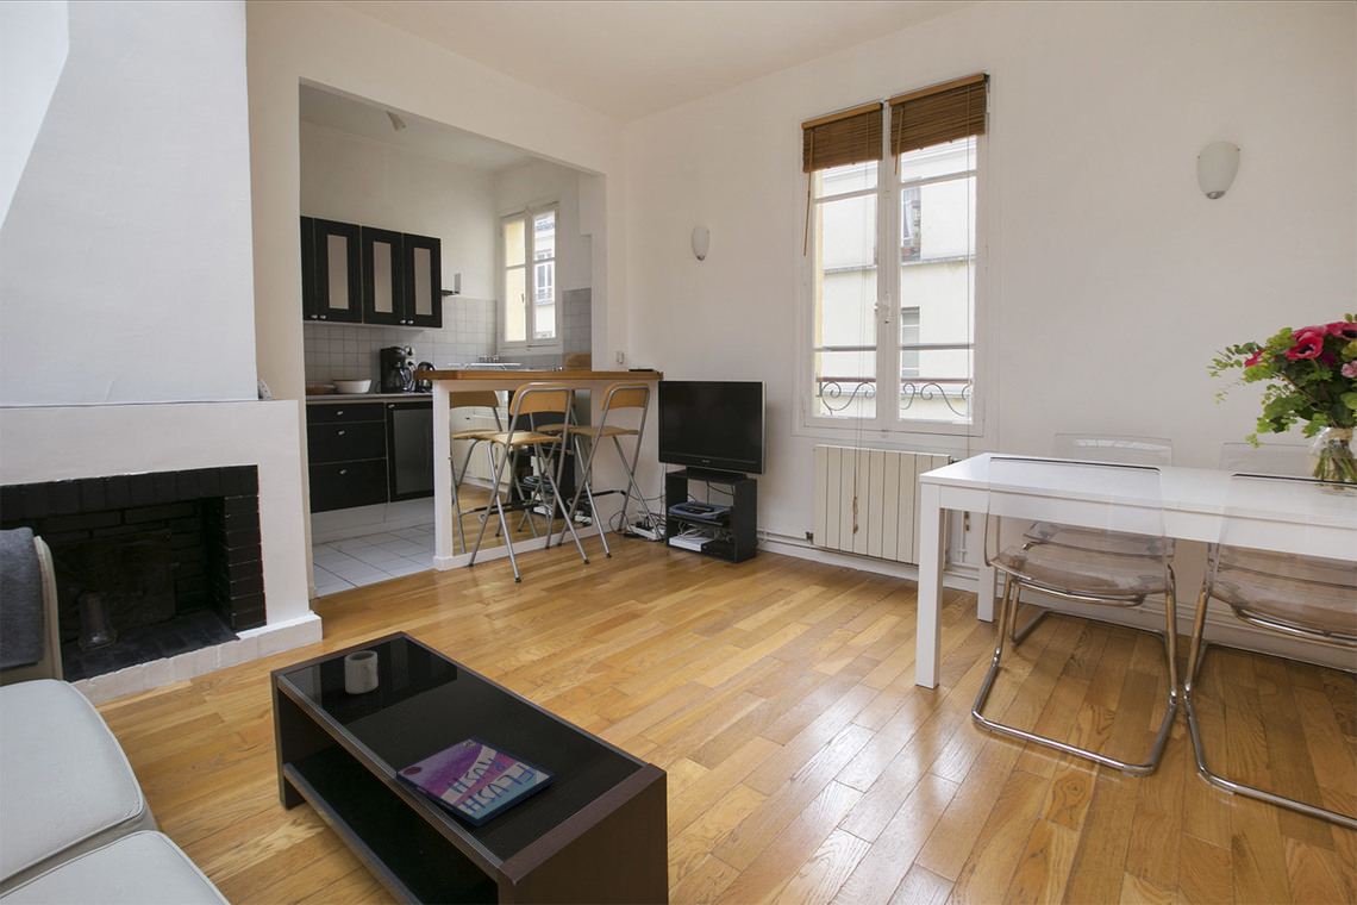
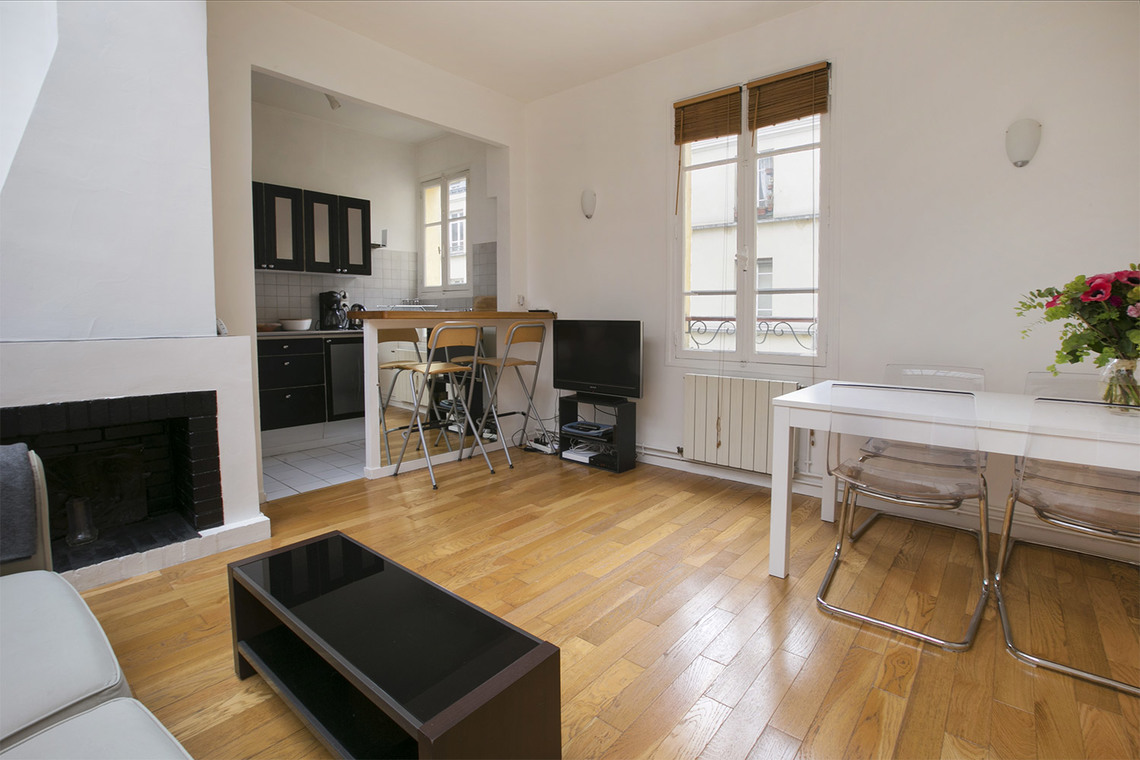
- cup [344,650,379,694]
- video game case [395,735,556,828]
